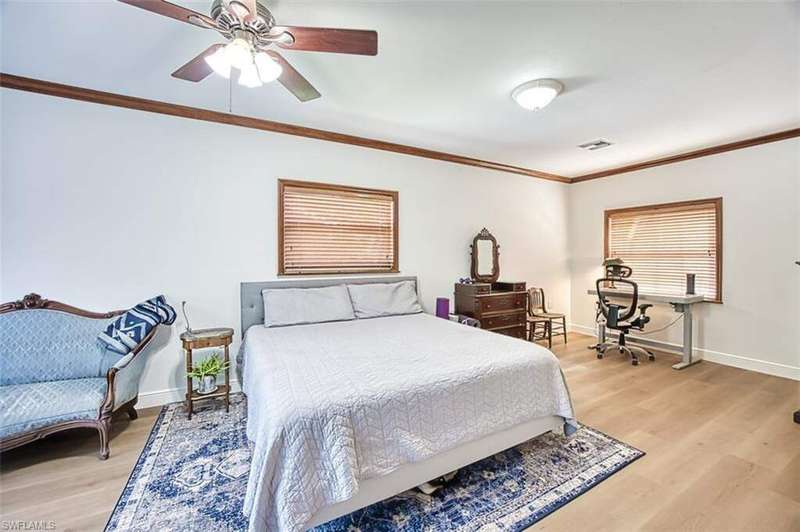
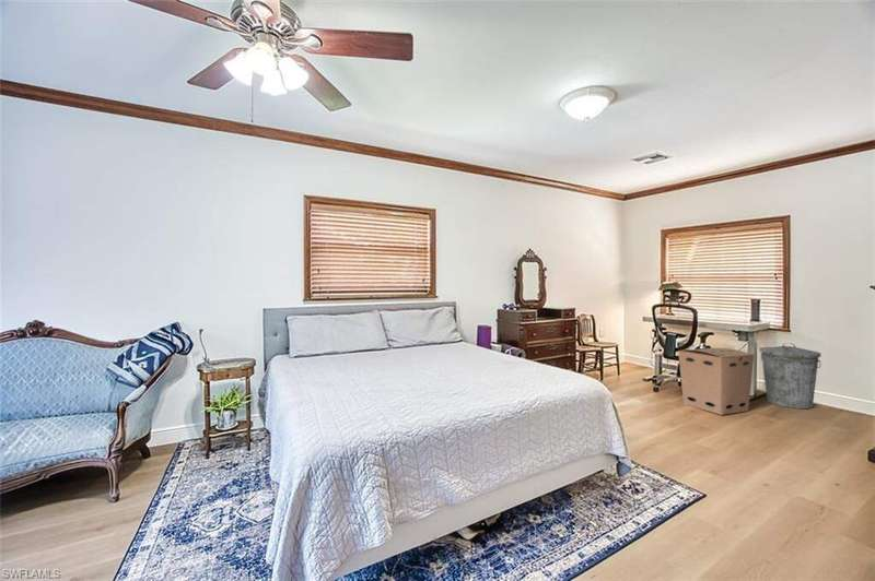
+ trash can [758,342,822,410]
+ cardboard box [677,347,755,416]
